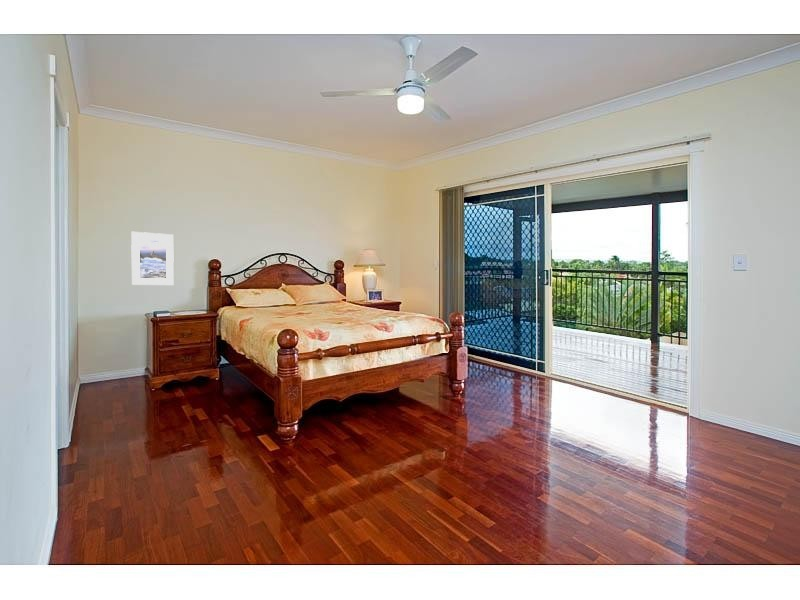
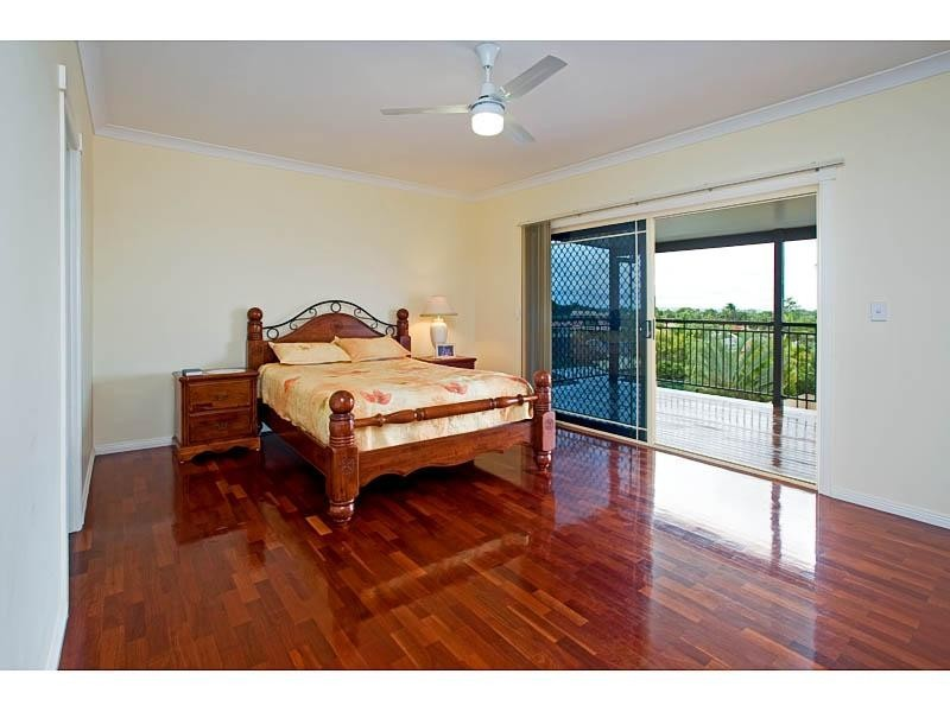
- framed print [130,231,175,286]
